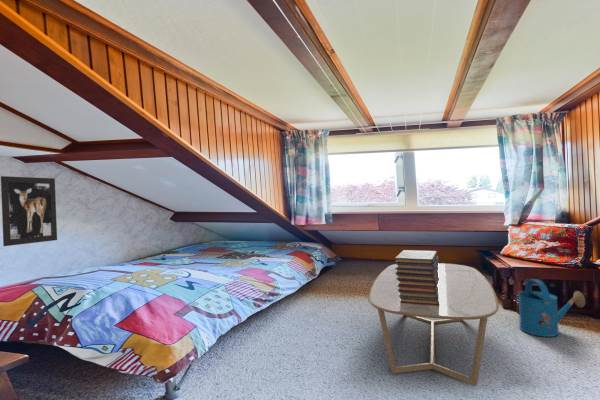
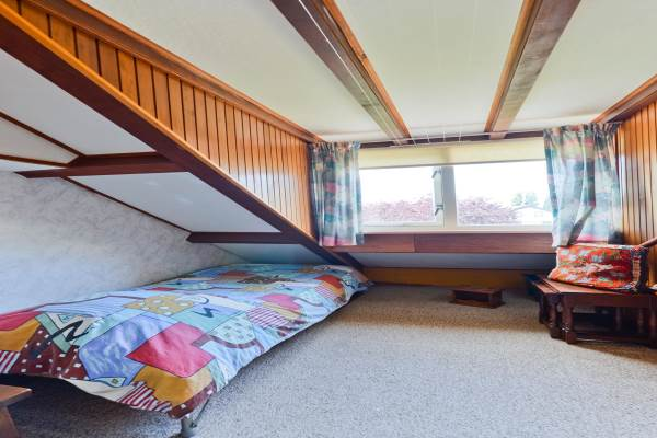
- book stack [394,249,440,306]
- wall art [0,175,58,247]
- coffee table [367,263,500,387]
- watering can [517,278,586,338]
